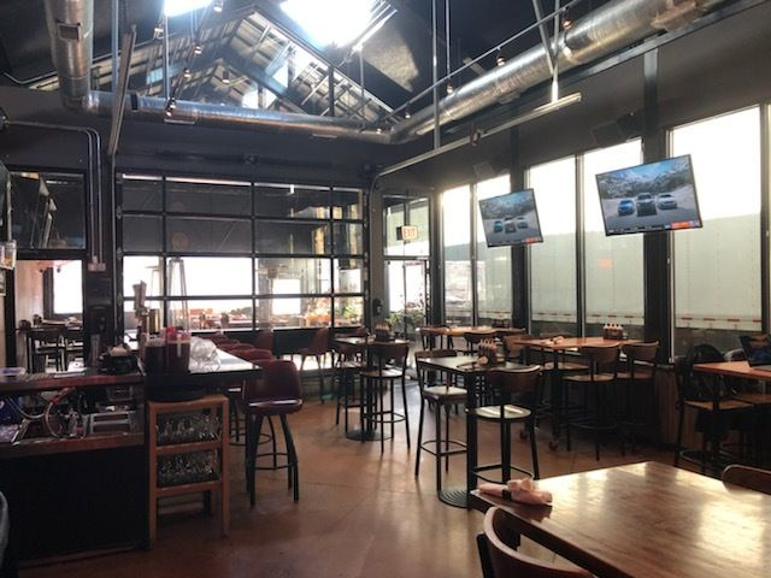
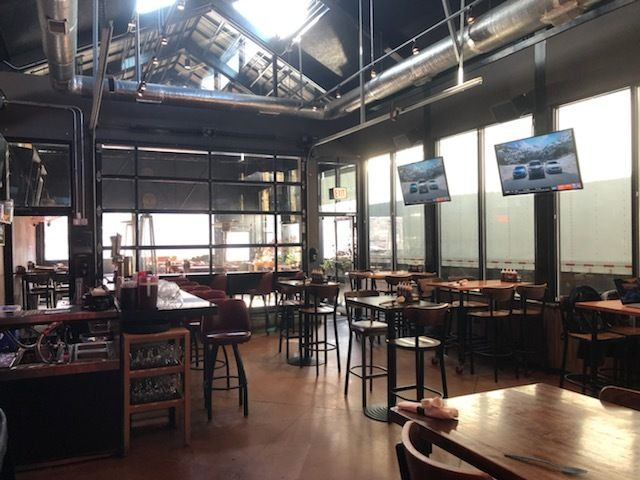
+ spoon [503,452,589,475]
